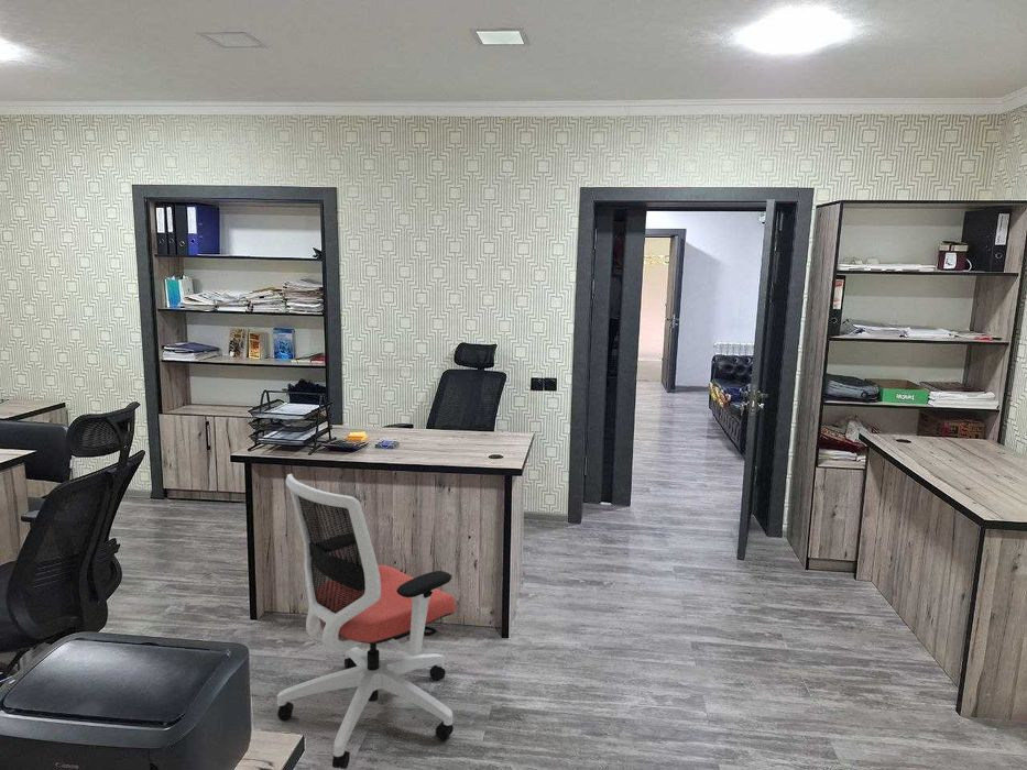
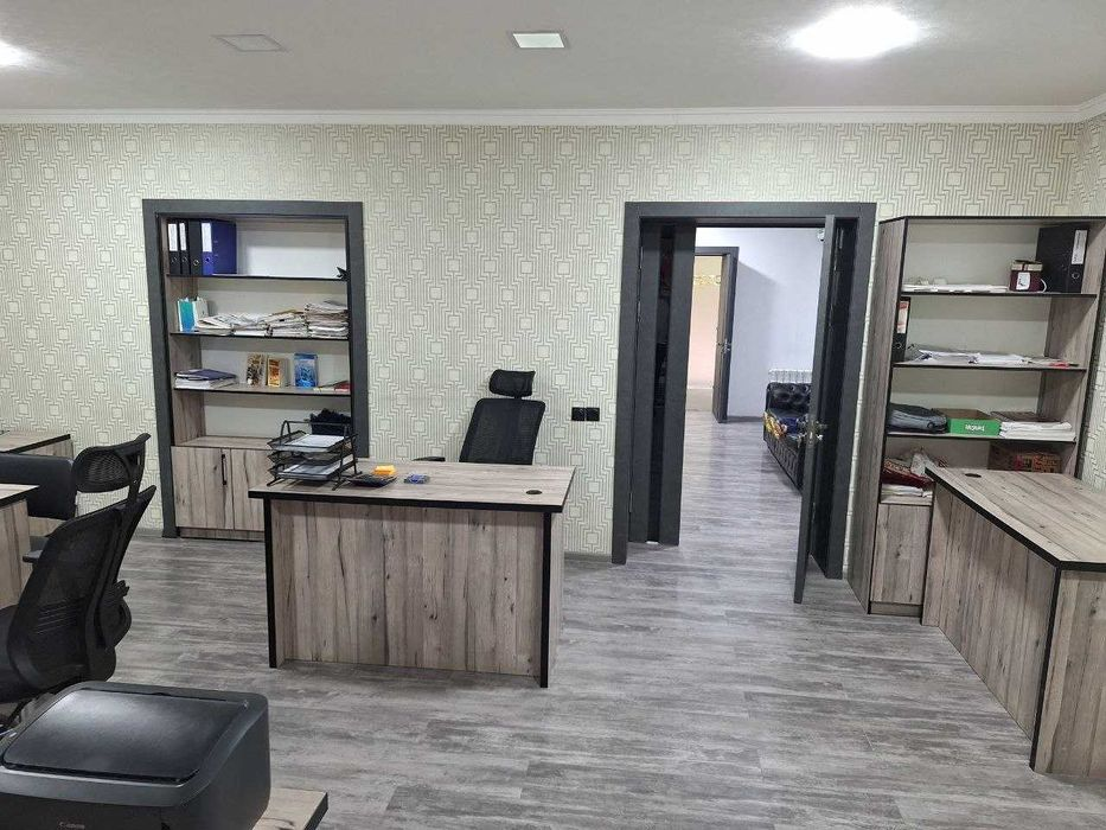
- office chair [276,473,457,770]
